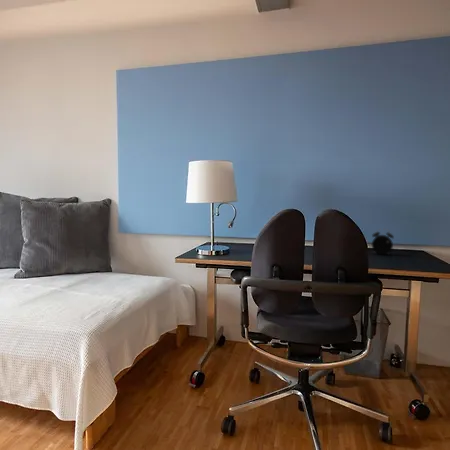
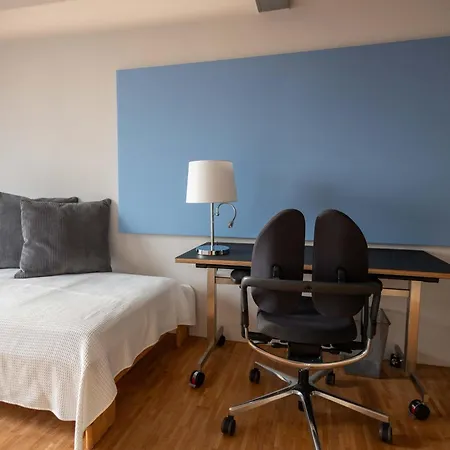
- alarm clock [371,228,395,256]
